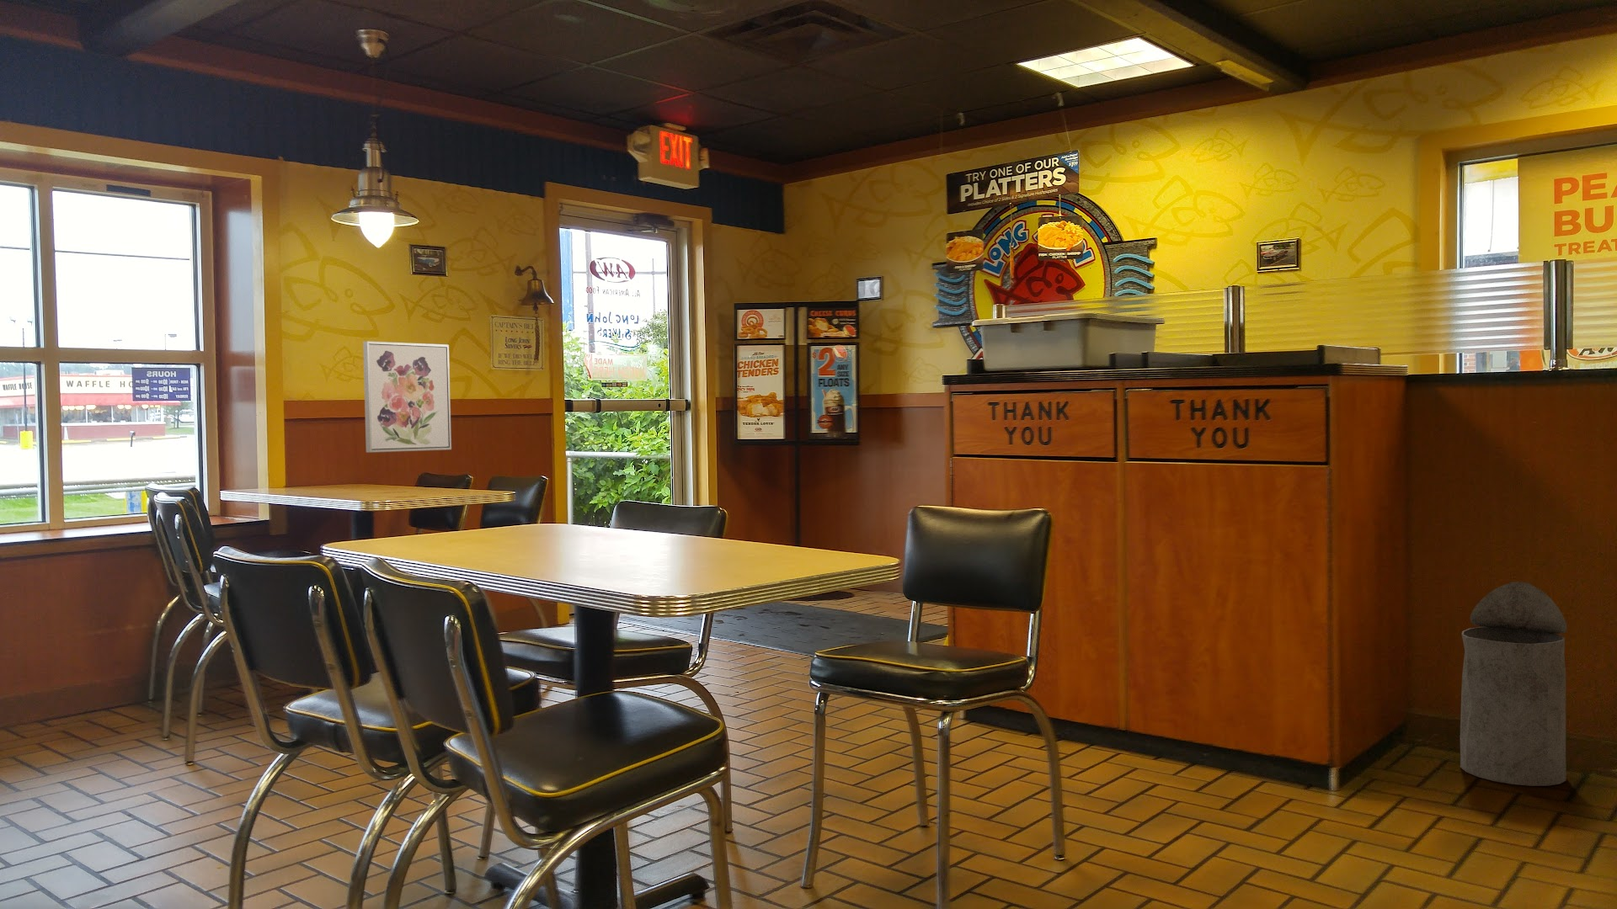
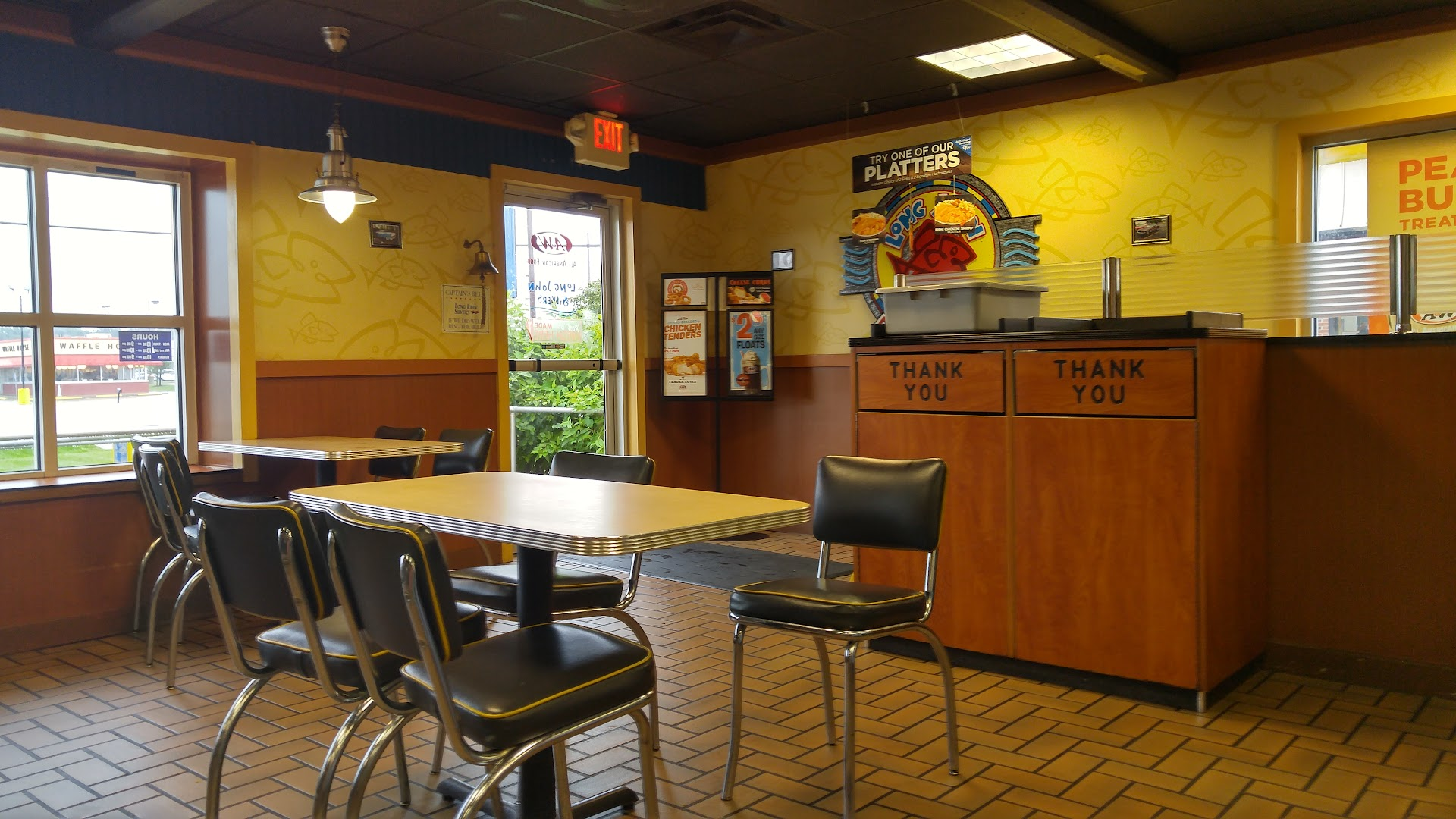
- wall art [362,340,452,453]
- trash can [1459,580,1568,787]
